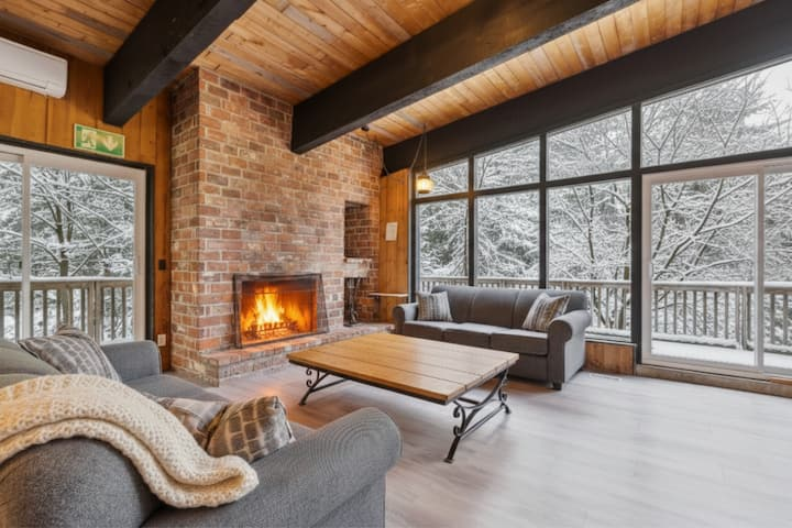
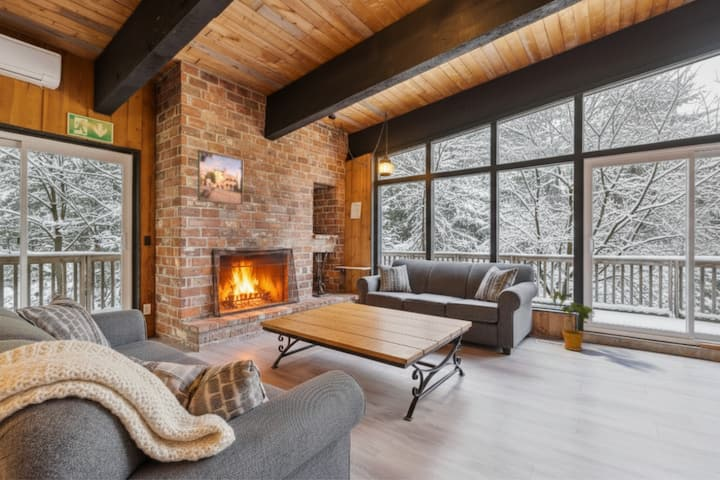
+ house plant [552,290,596,352]
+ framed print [197,149,244,206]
